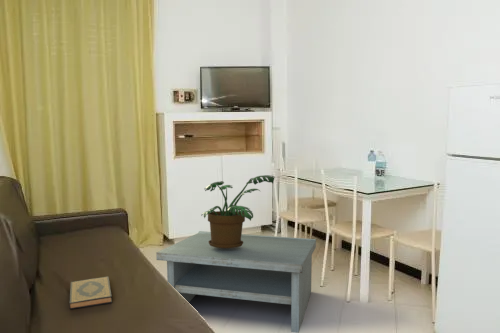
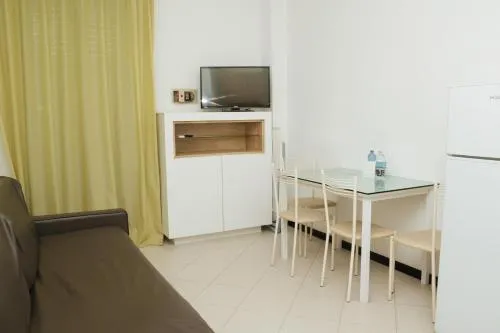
- hardback book [68,276,113,310]
- potted plant [201,174,276,248]
- coffee table [155,230,317,333]
